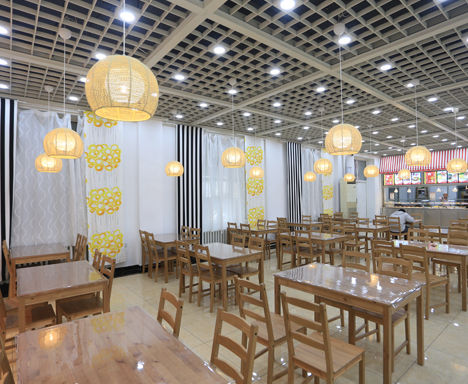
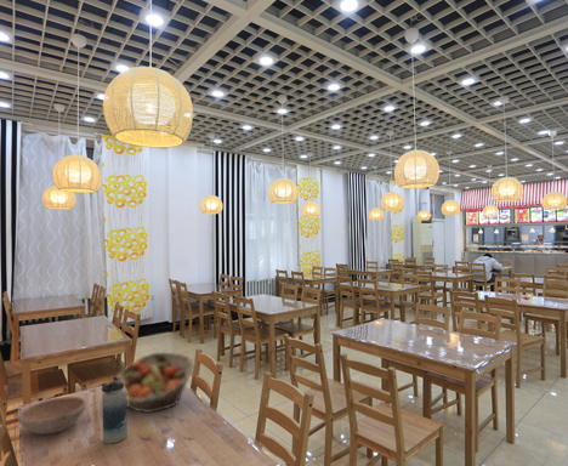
+ bowl [17,396,87,436]
+ fruit basket [115,351,197,414]
+ water bottle [101,375,129,444]
